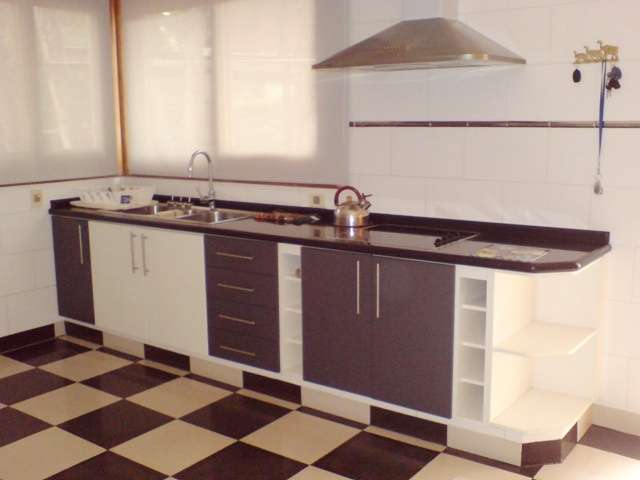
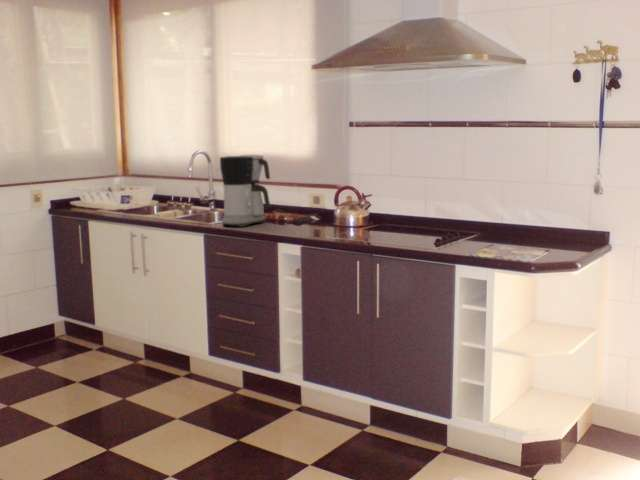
+ coffee maker [219,154,271,228]
